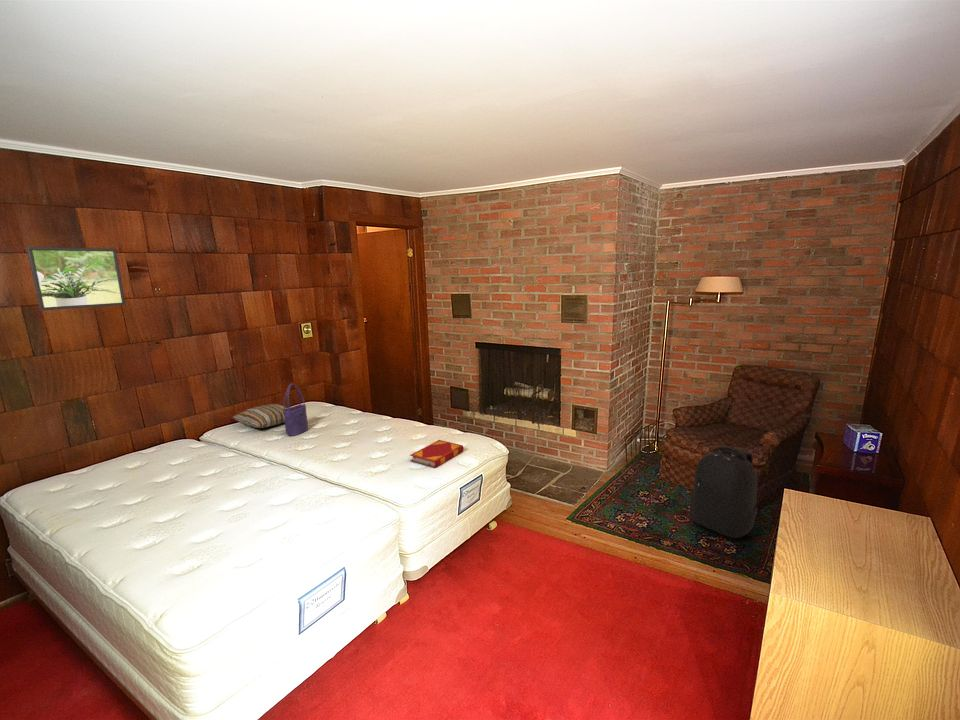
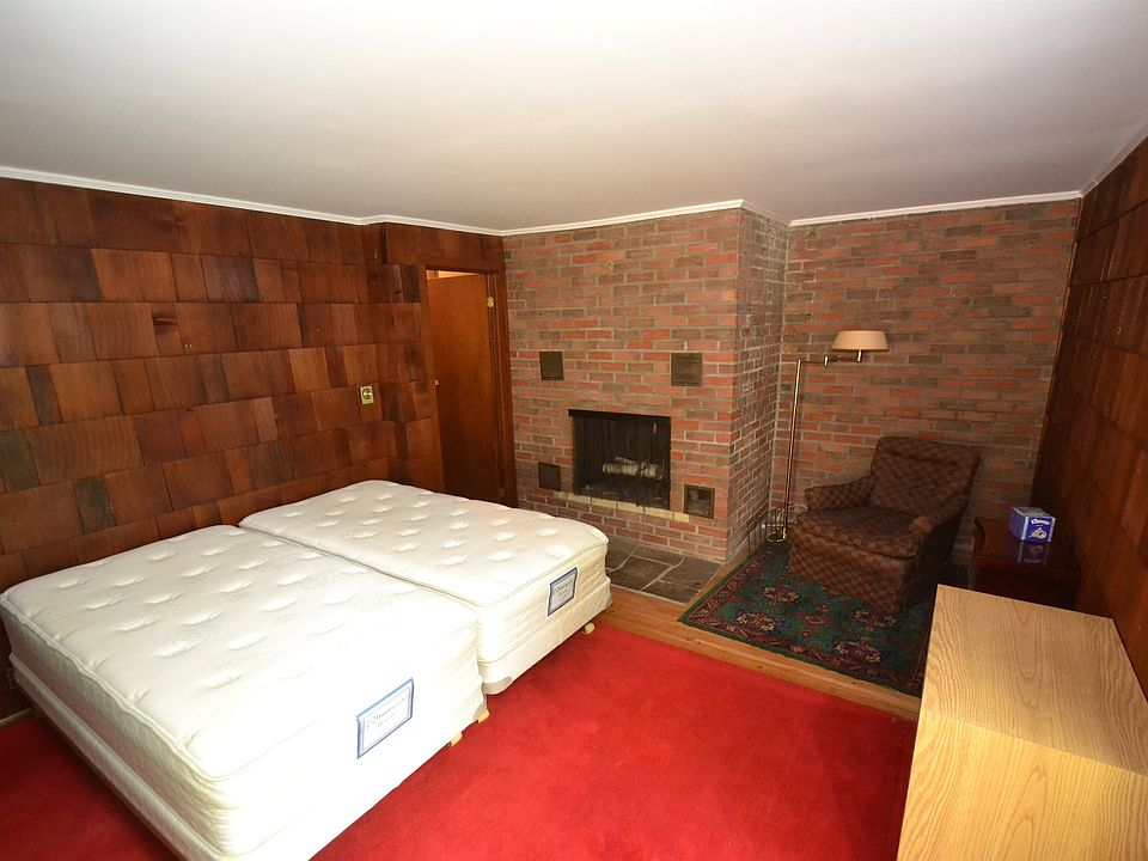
- hardback book [409,439,465,469]
- tote bag [283,382,309,437]
- backpack [689,444,758,539]
- pillow [231,403,288,429]
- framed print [26,246,126,311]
